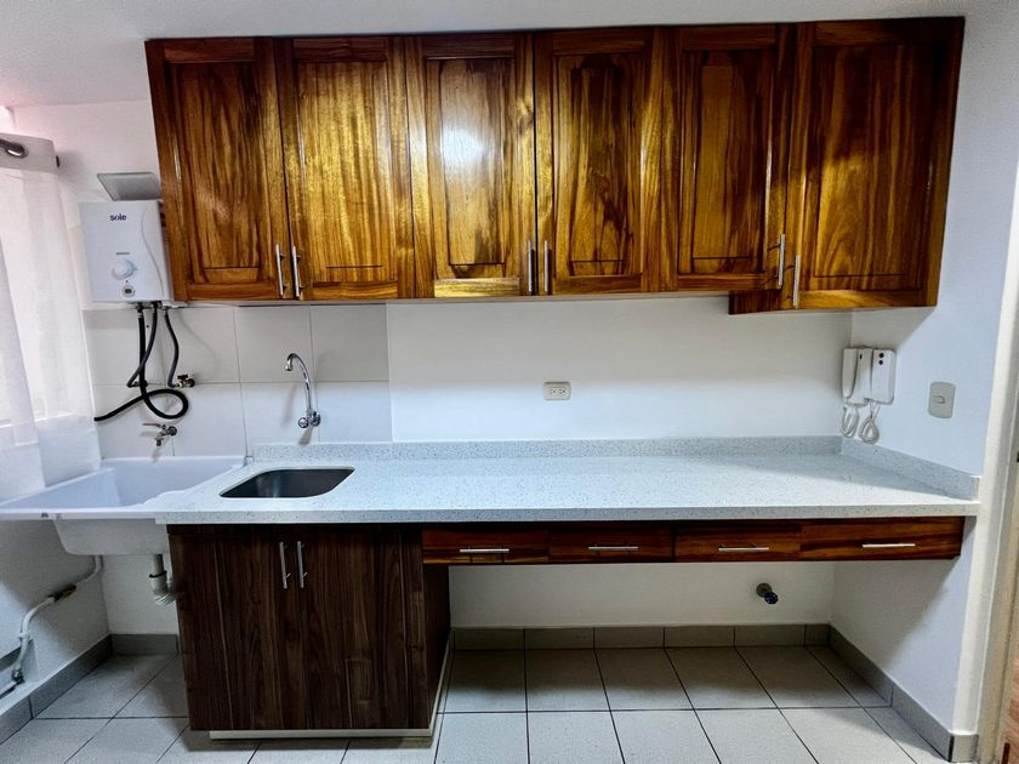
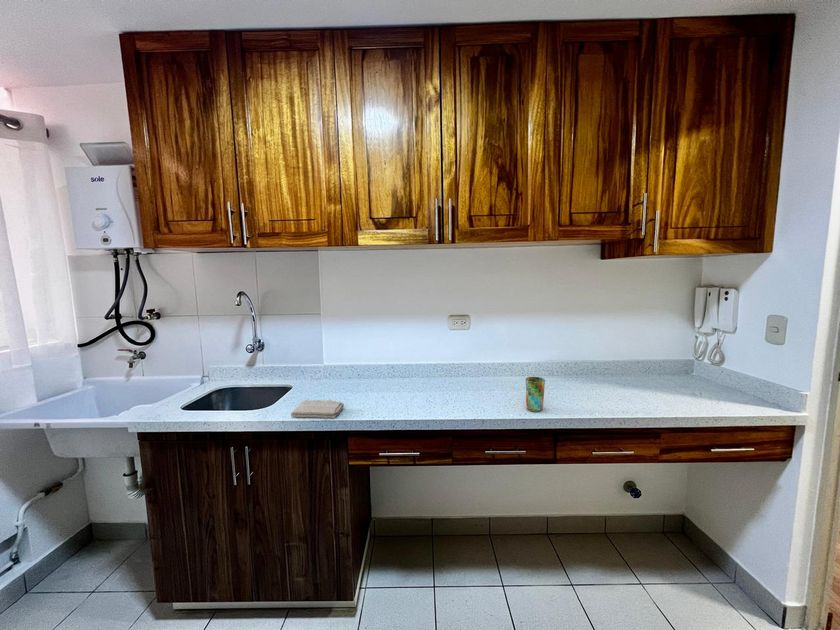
+ washcloth [290,399,345,419]
+ cup [525,376,546,413]
